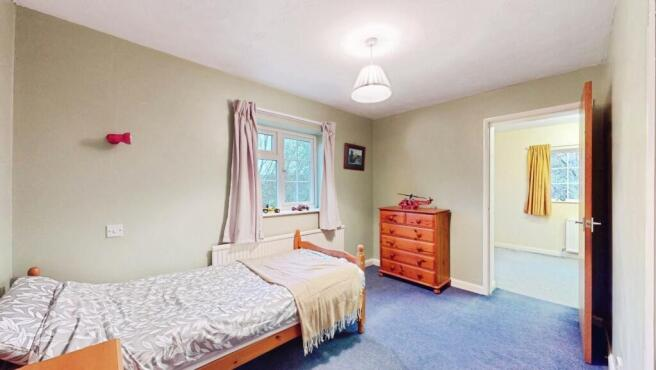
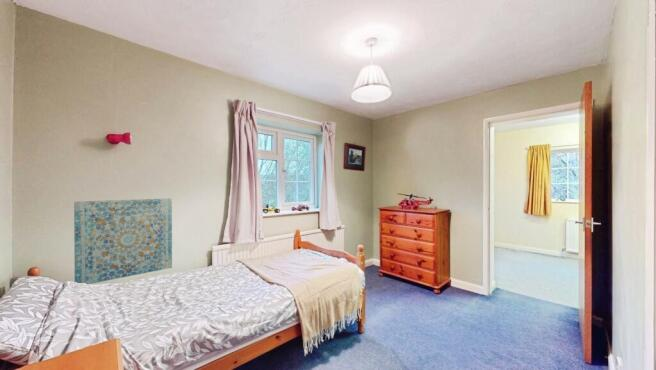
+ wall art [73,197,173,285]
